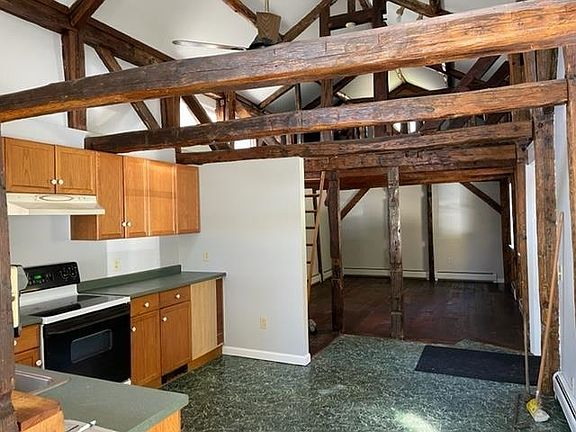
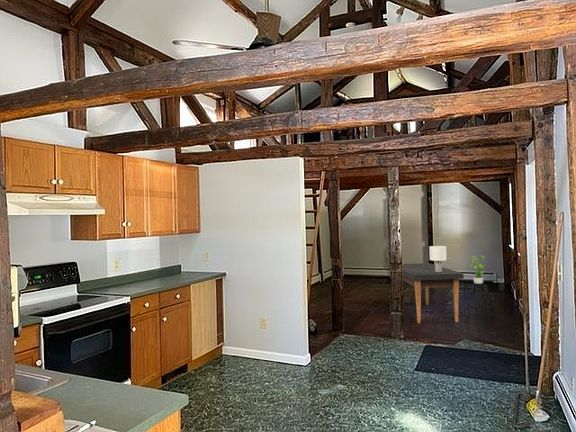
+ lamp [428,245,447,273]
+ dining table [387,262,465,324]
+ potted plant [466,255,487,285]
